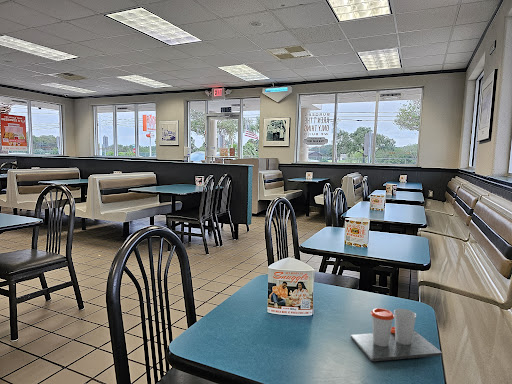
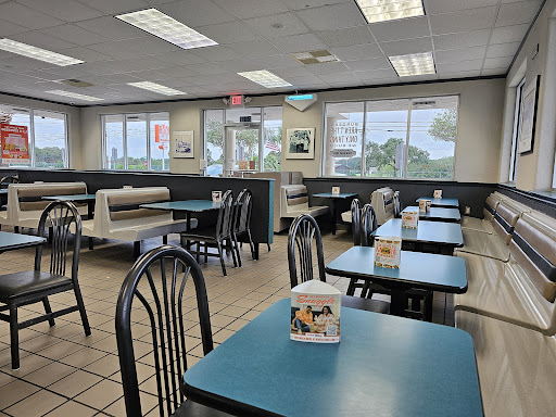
- cup [350,307,443,362]
